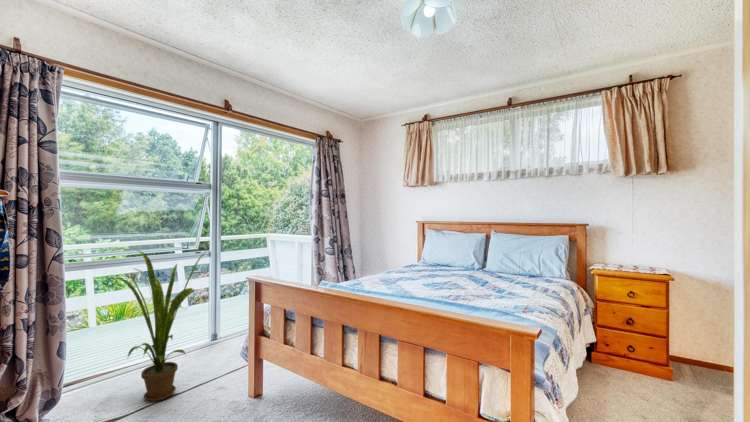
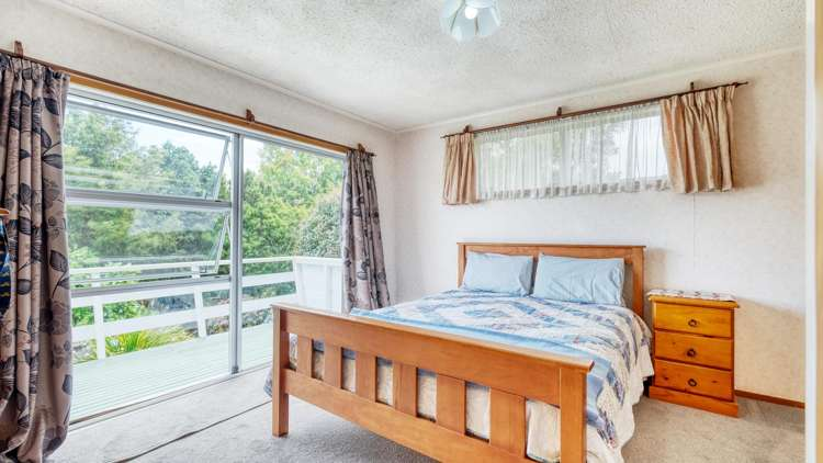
- house plant [109,249,207,402]
